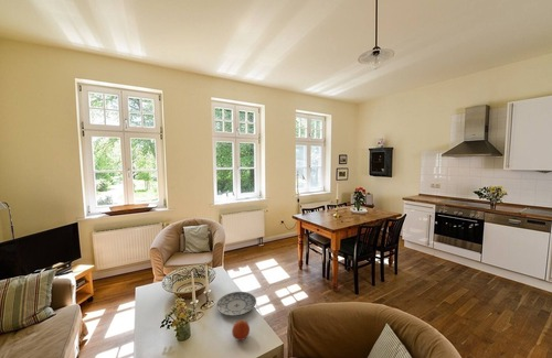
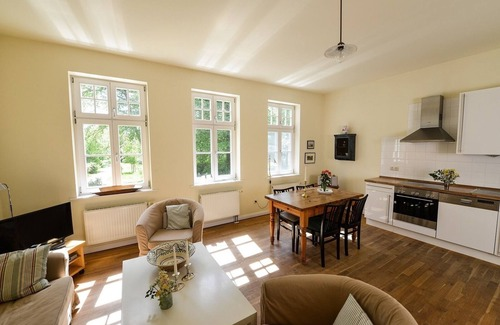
- fruit [231,319,251,341]
- plate [215,291,257,317]
